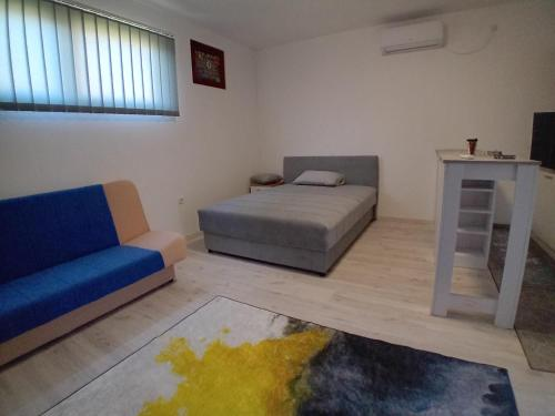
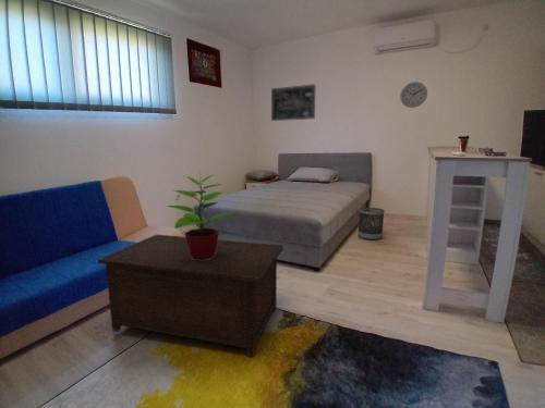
+ wastebasket [356,207,386,240]
+ potted plant [166,172,242,260]
+ wall art [270,84,317,122]
+ cabinet [97,234,284,358]
+ wall clock [399,81,428,109]
